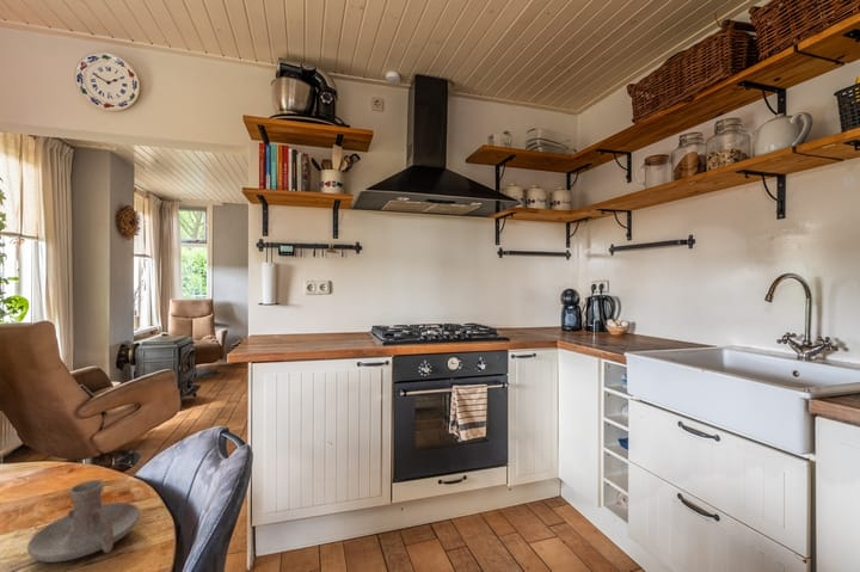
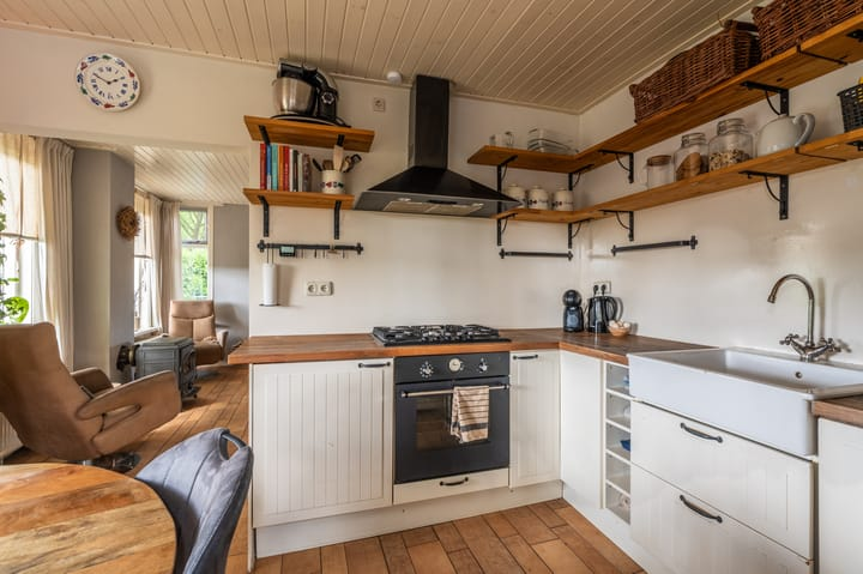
- candle holder [26,479,141,564]
